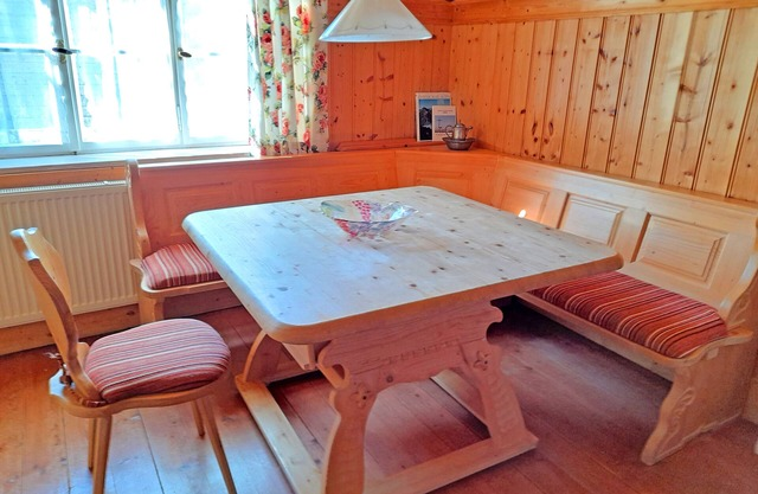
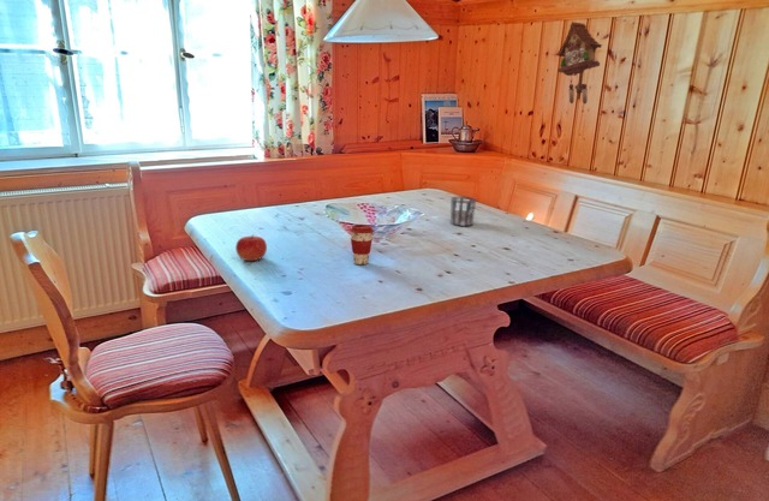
+ cuckoo clock [555,20,603,106]
+ coffee cup [348,223,375,266]
+ cup [449,196,477,227]
+ fruit [234,233,268,262]
